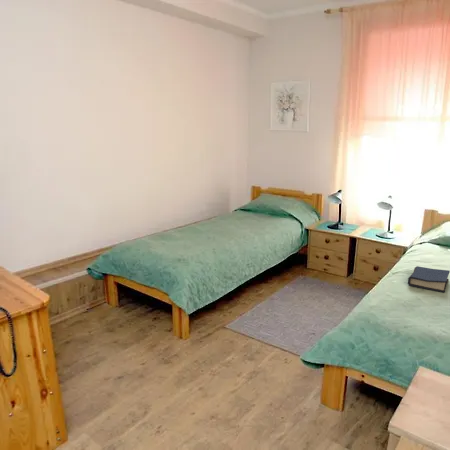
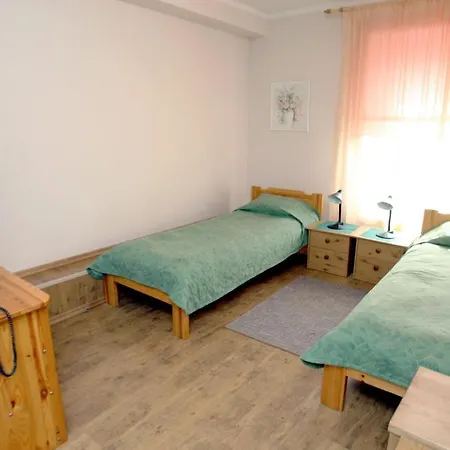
- hardback book [407,265,450,294]
